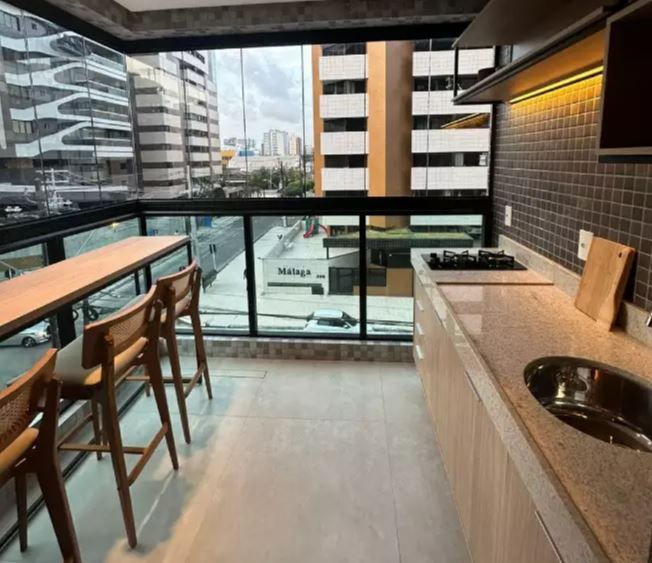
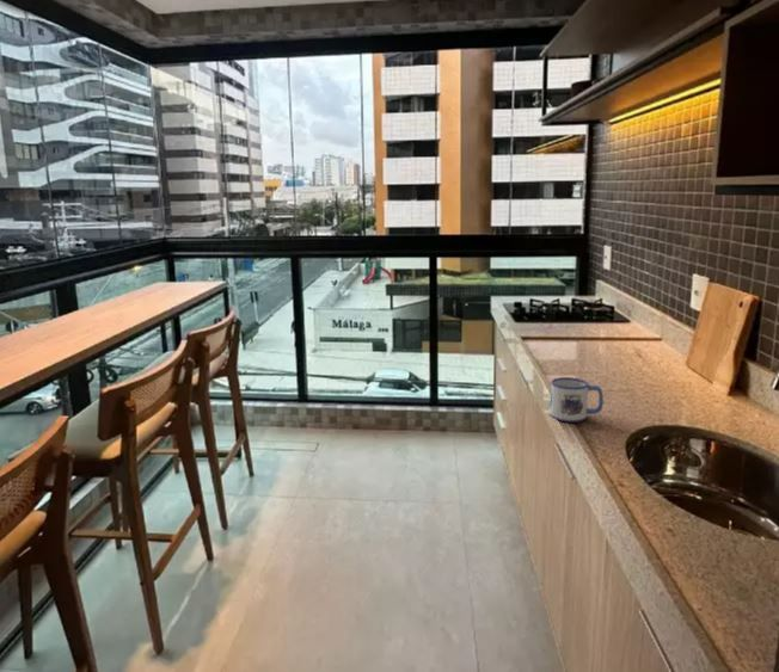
+ mug [548,376,605,424]
